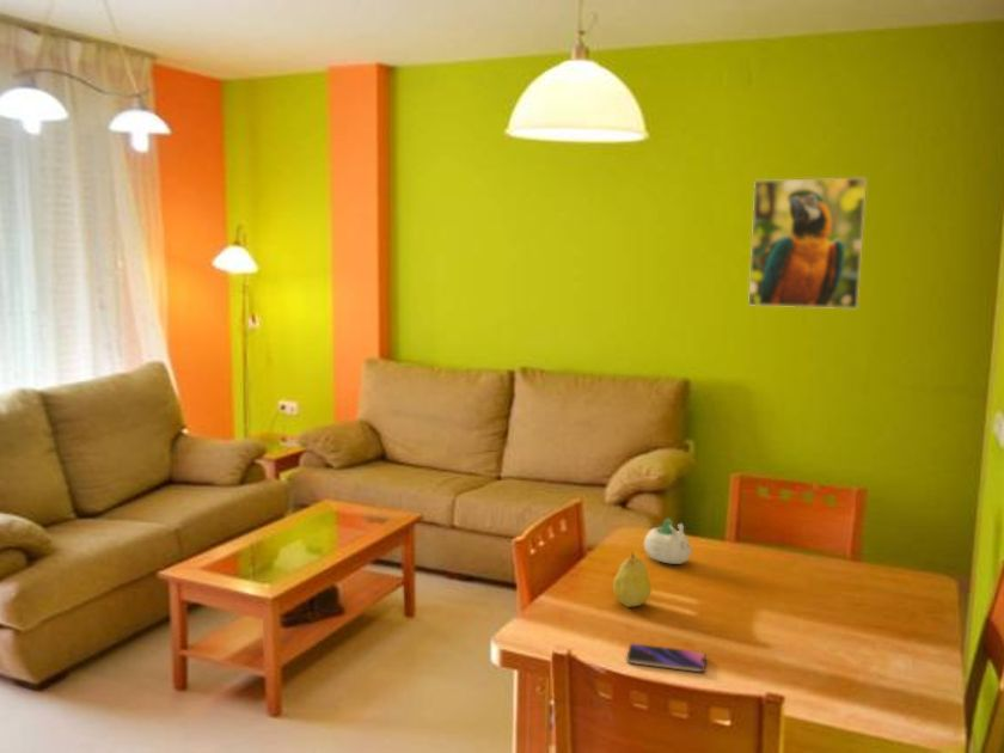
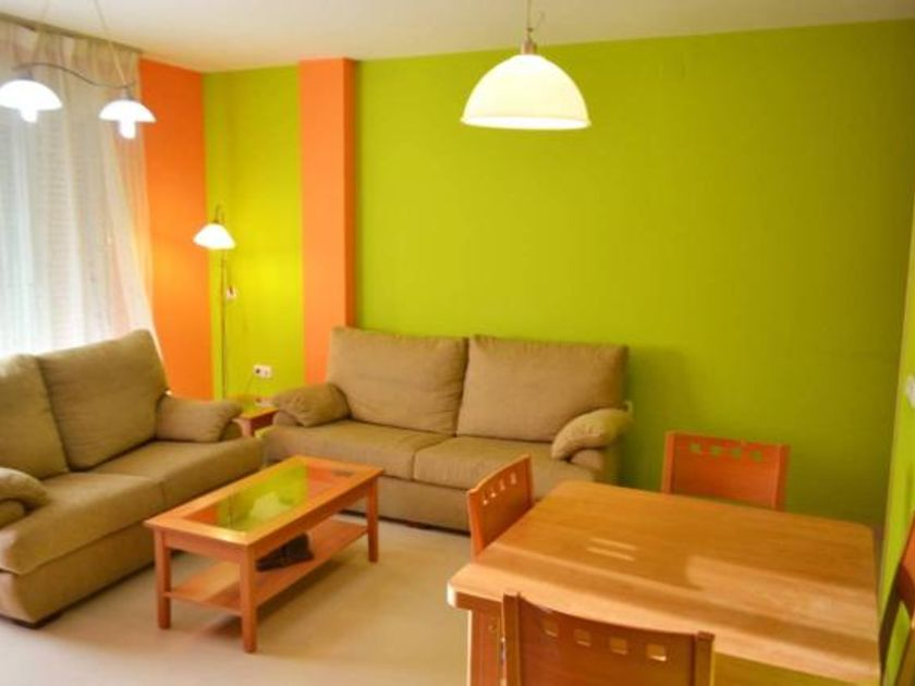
- fruit [612,551,653,608]
- smartphone [625,643,706,673]
- succulent planter [643,518,693,565]
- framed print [747,177,868,310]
